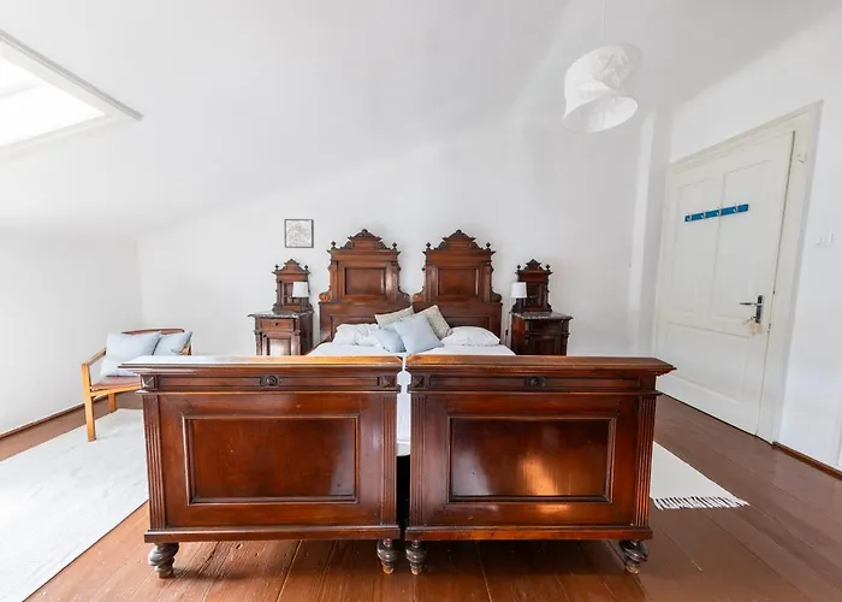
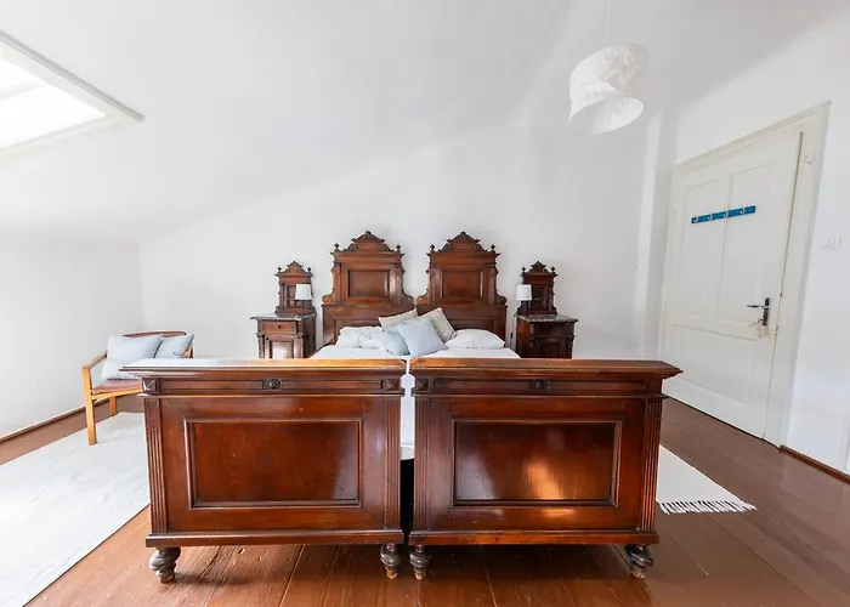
- wall art [284,218,315,249]
